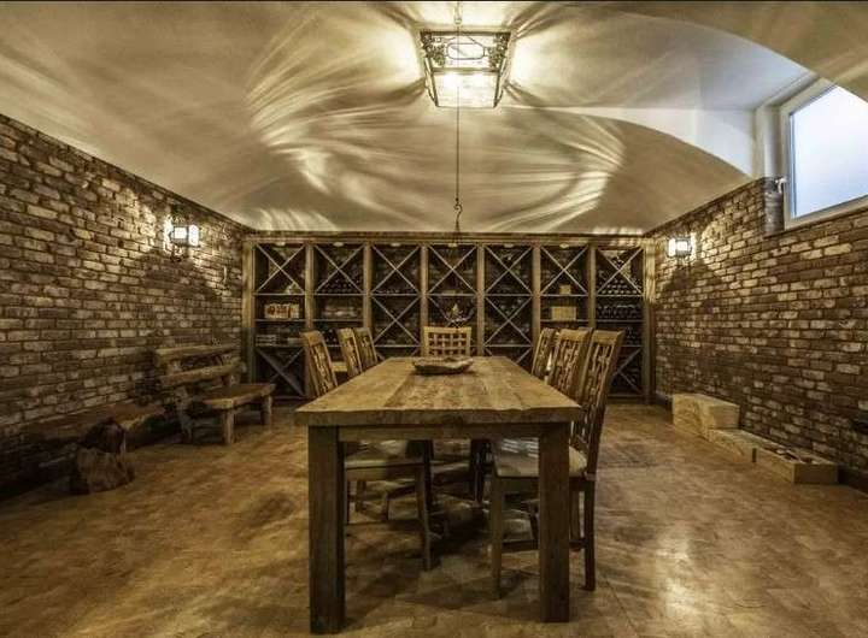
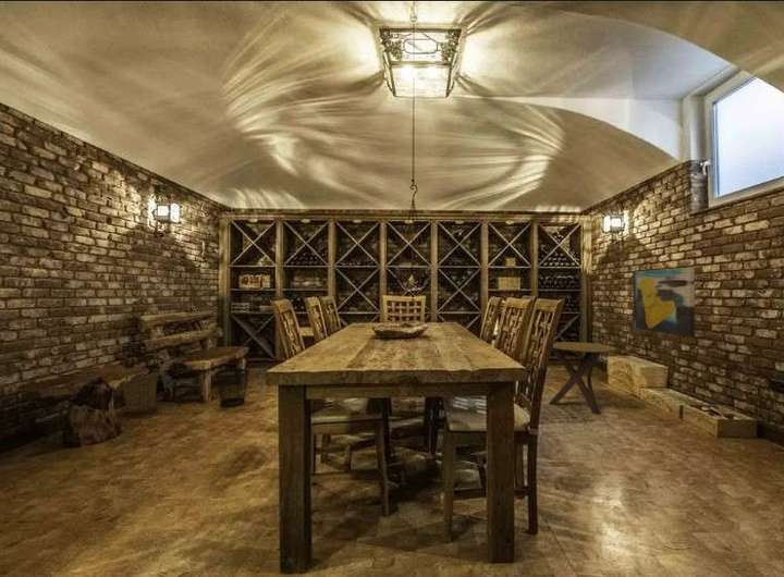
+ wall art [632,267,696,339]
+ wastebasket [215,368,250,408]
+ side table [548,341,616,416]
+ basket [122,368,163,414]
